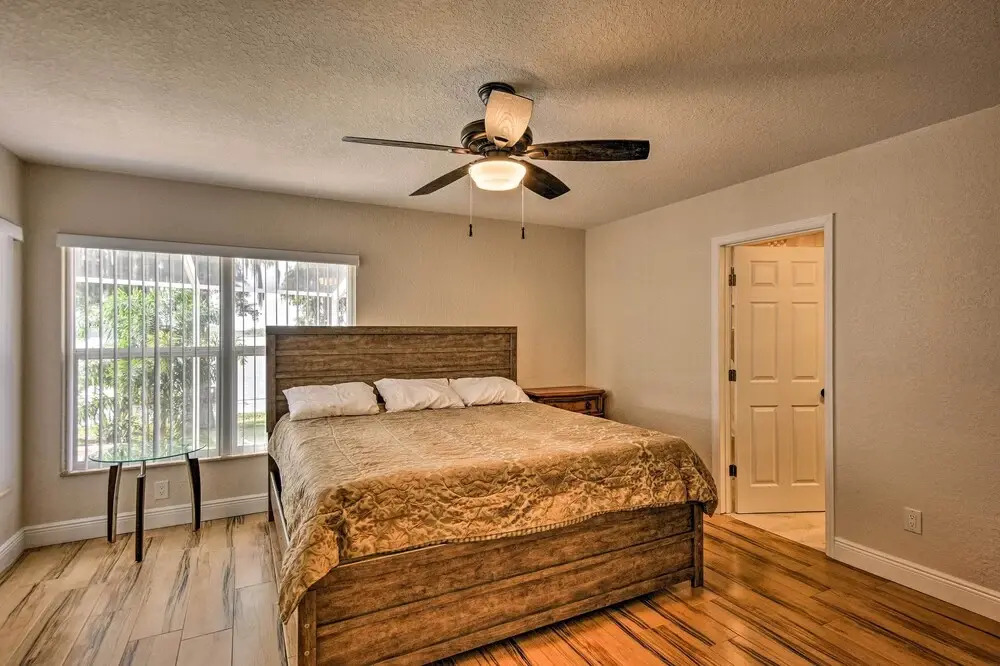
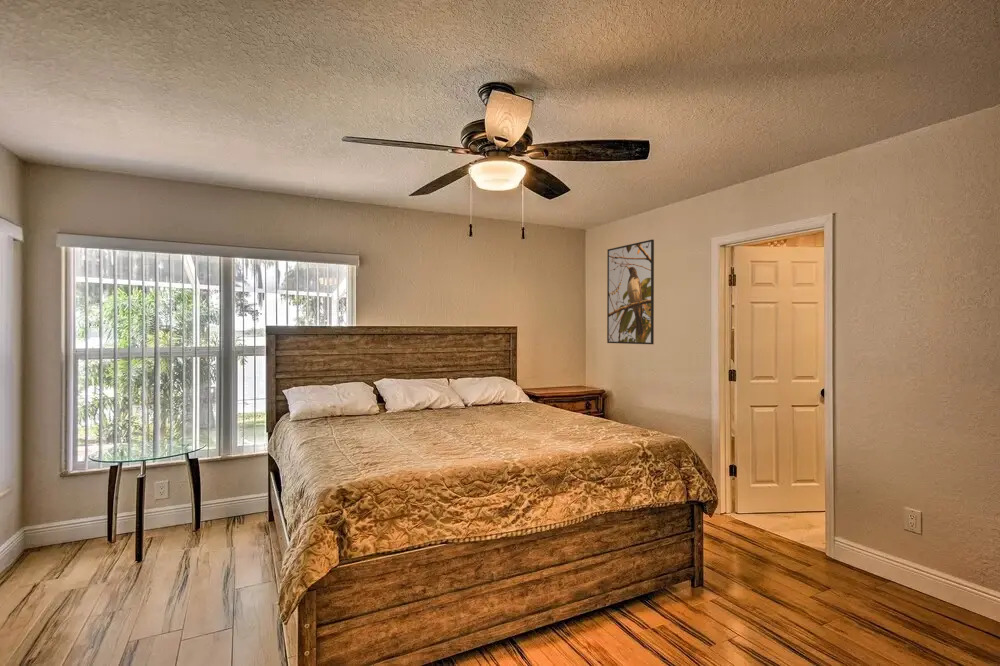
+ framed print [606,238,655,345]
